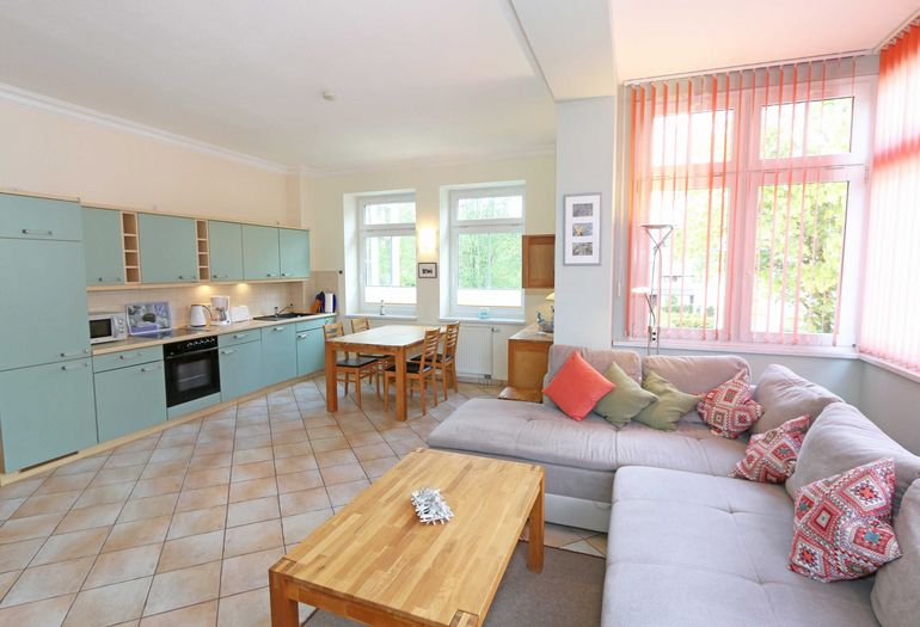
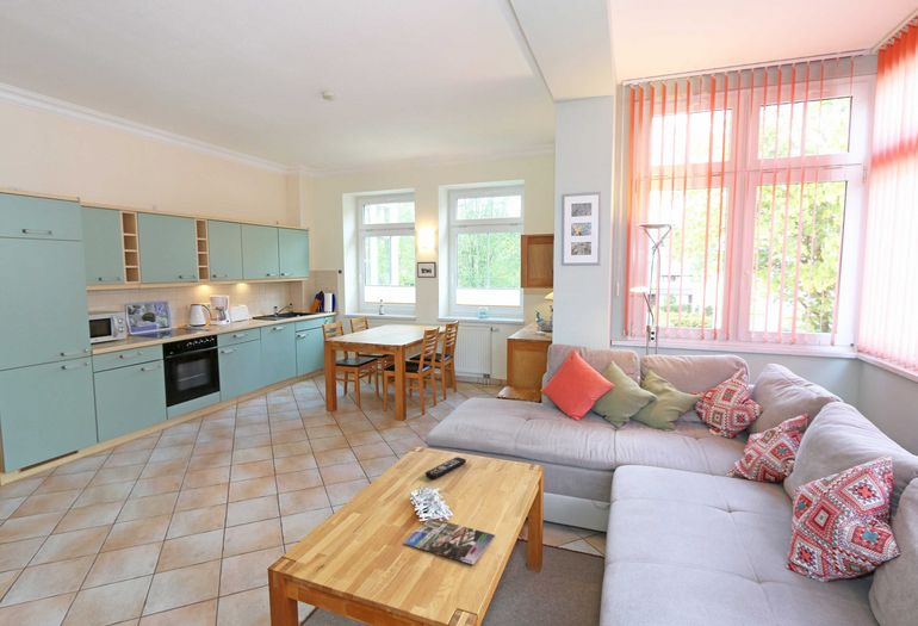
+ remote control [424,455,467,481]
+ magazine [402,516,496,566]
